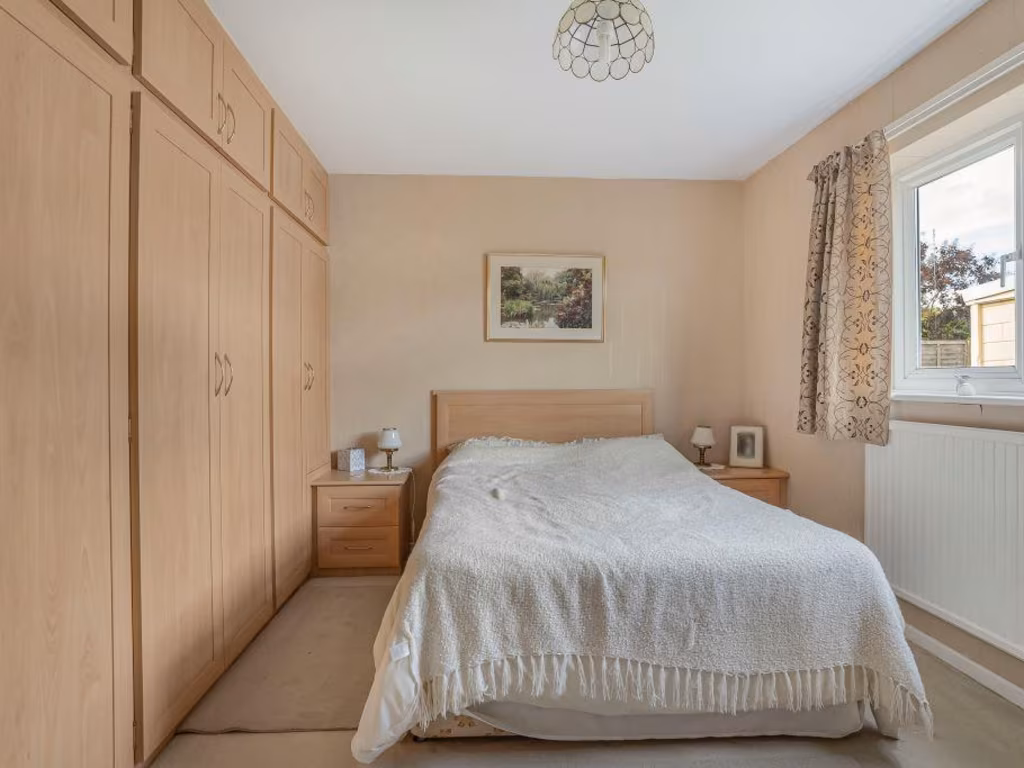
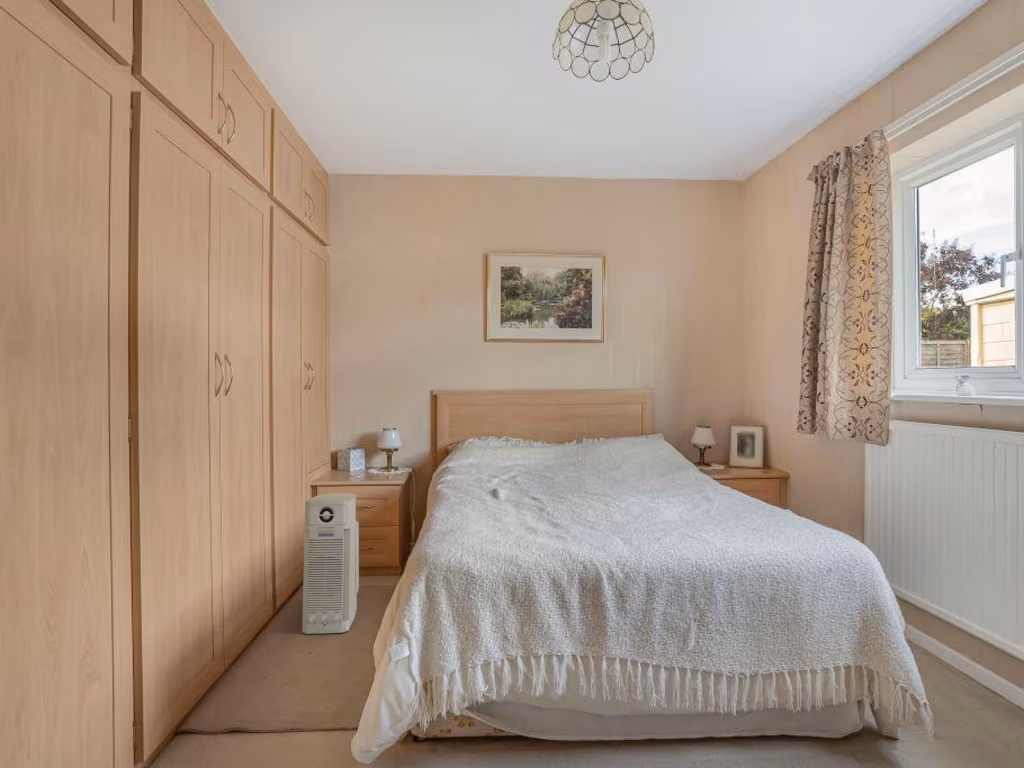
+ air purifier [301,492,360,635]
